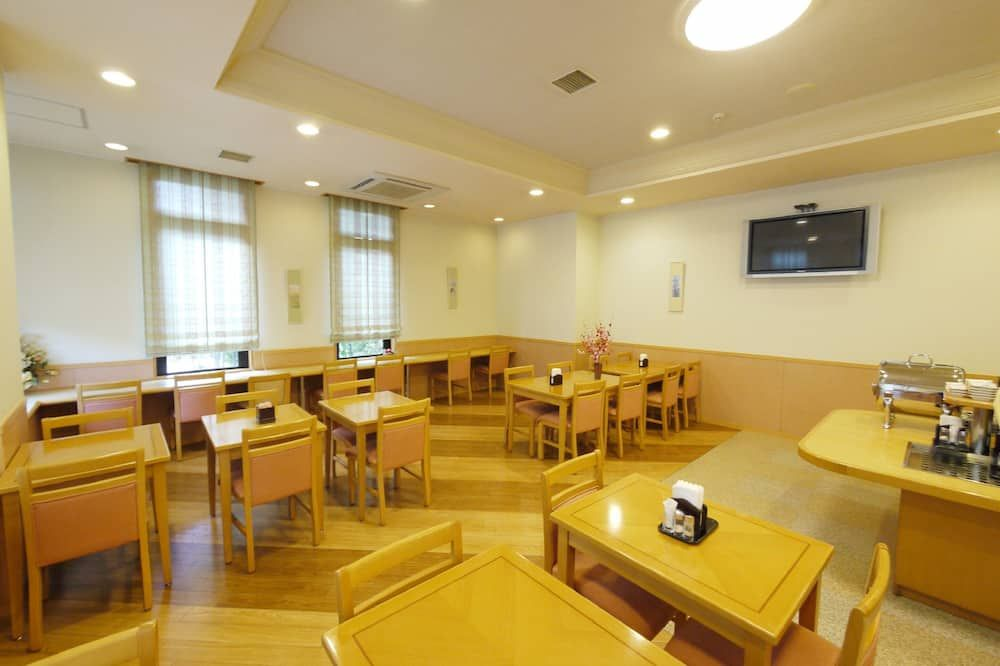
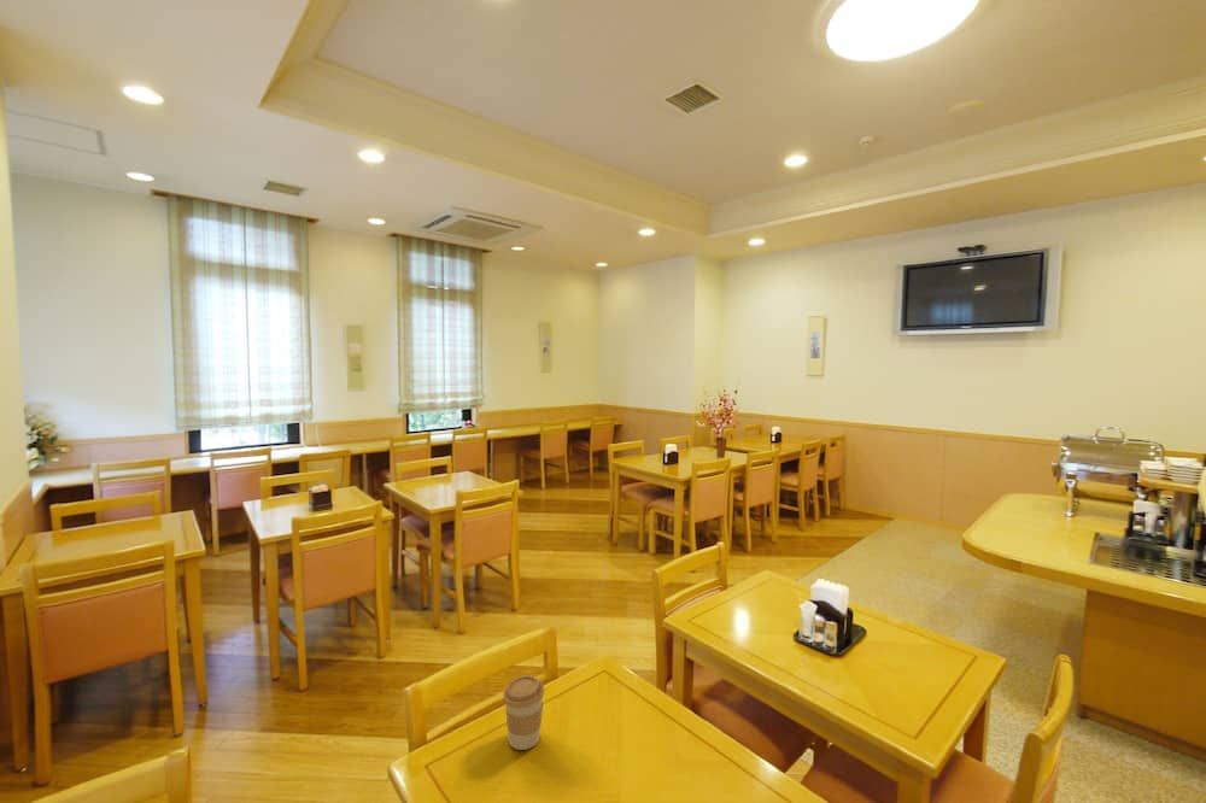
+ coffee cup [502,674,545,751]
